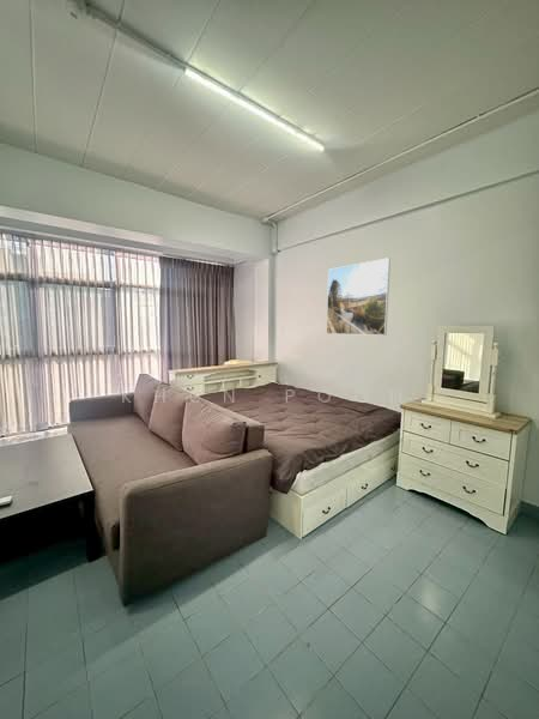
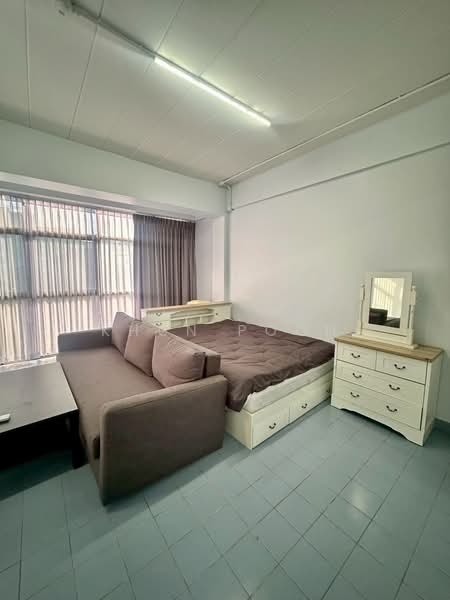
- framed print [326,256,392,337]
